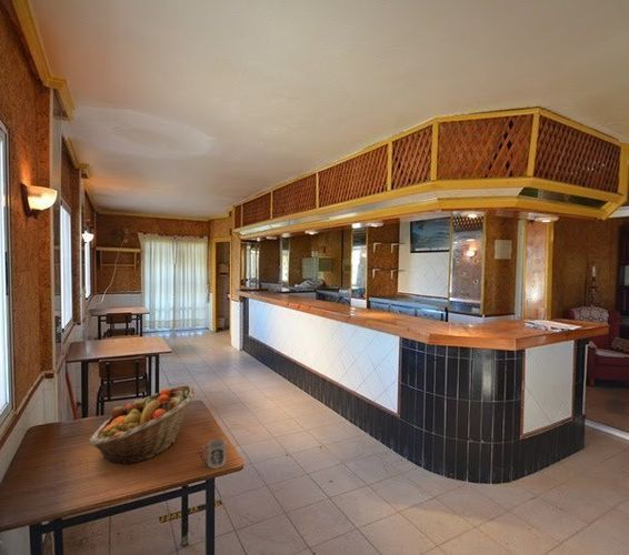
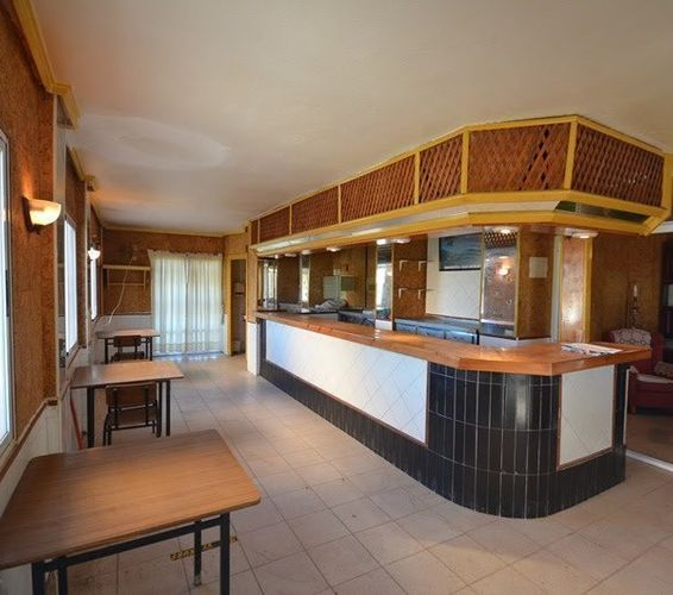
- fruit basket [89,384,196,465]
- cup [199,438,227,470]
